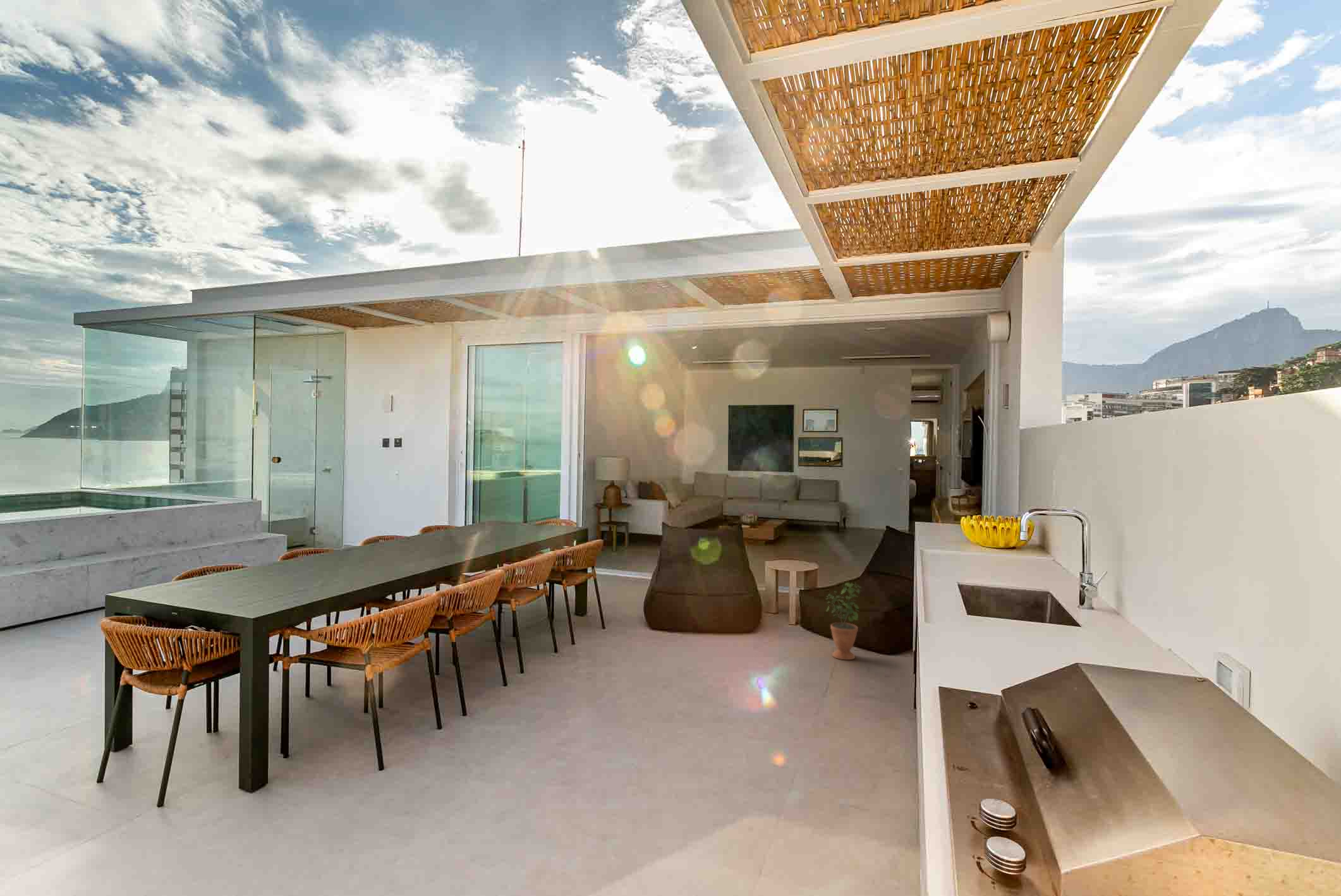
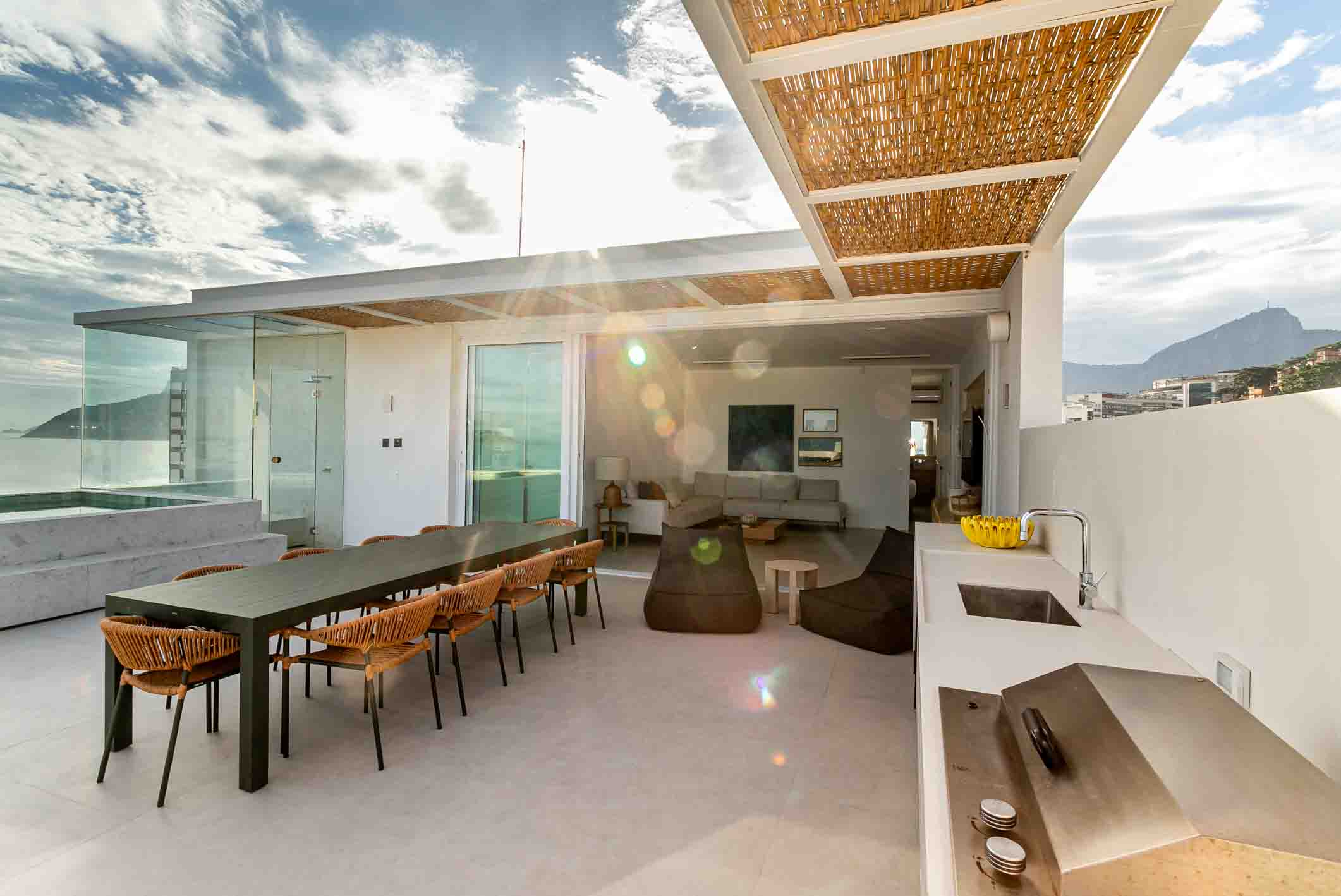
- potted plant [826,578,862,660]
